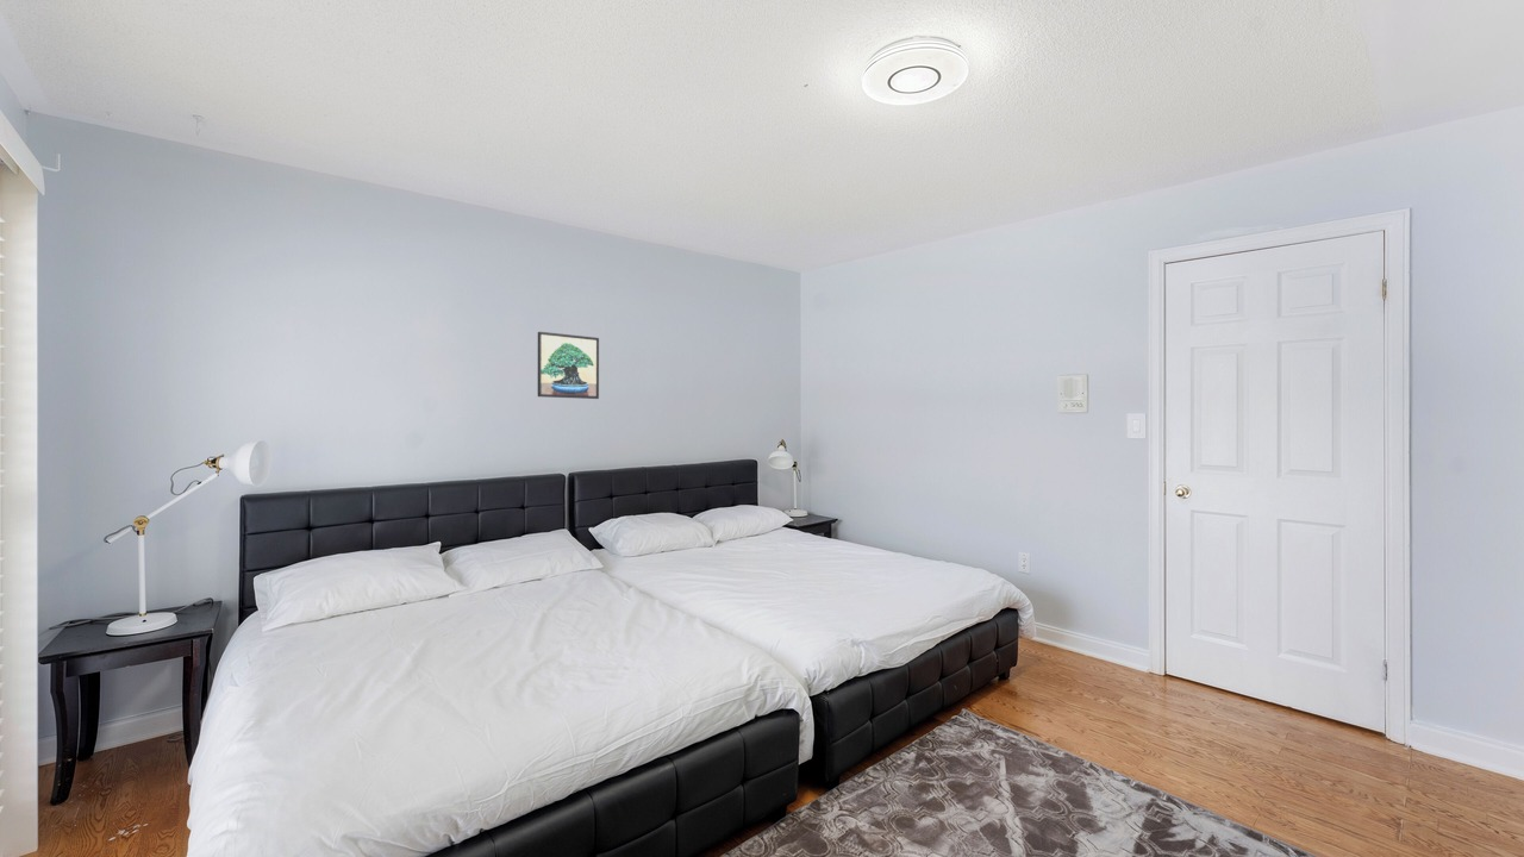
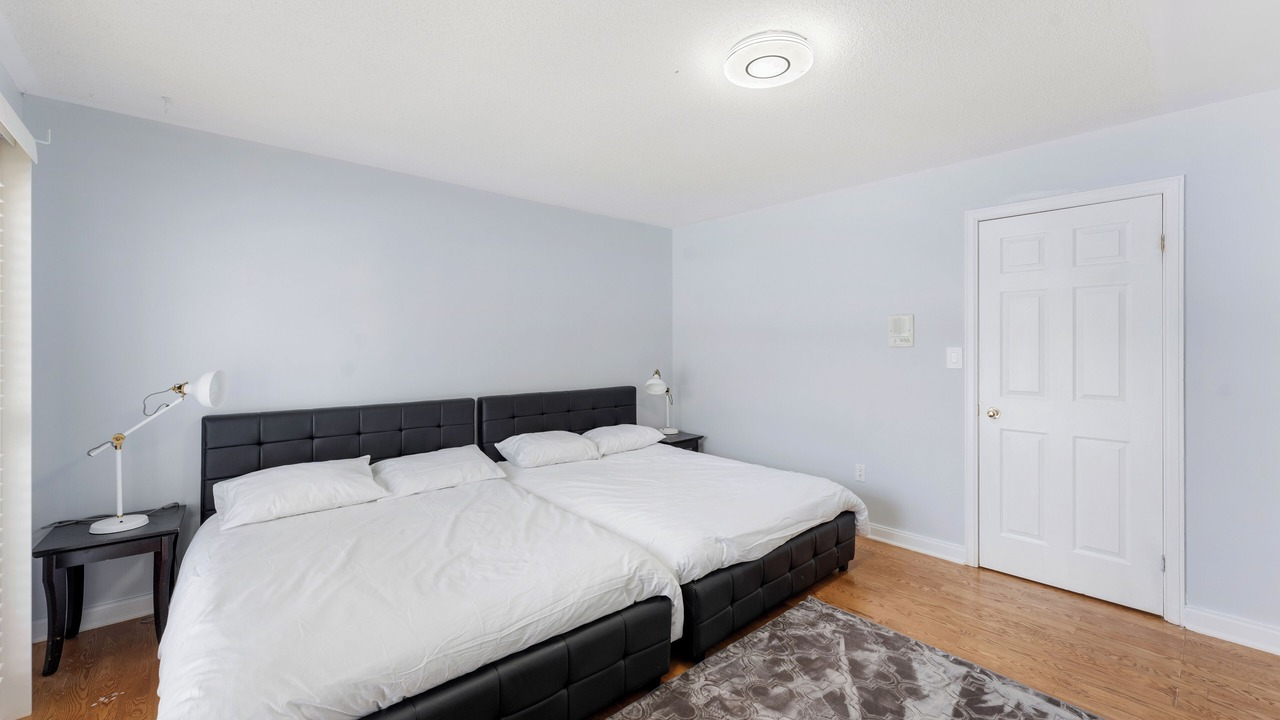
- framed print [537,331,600,400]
